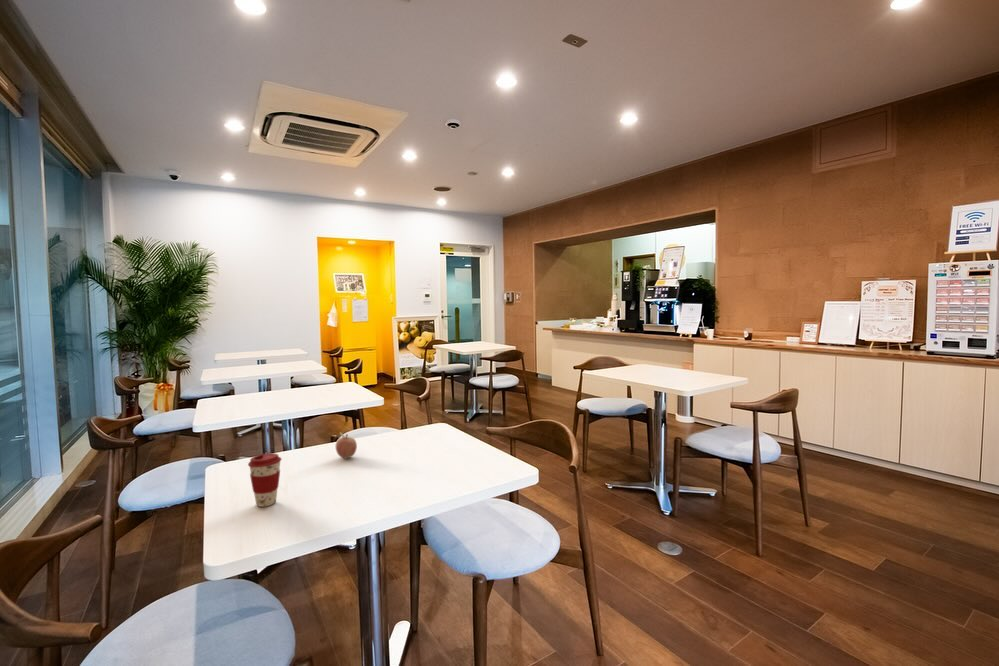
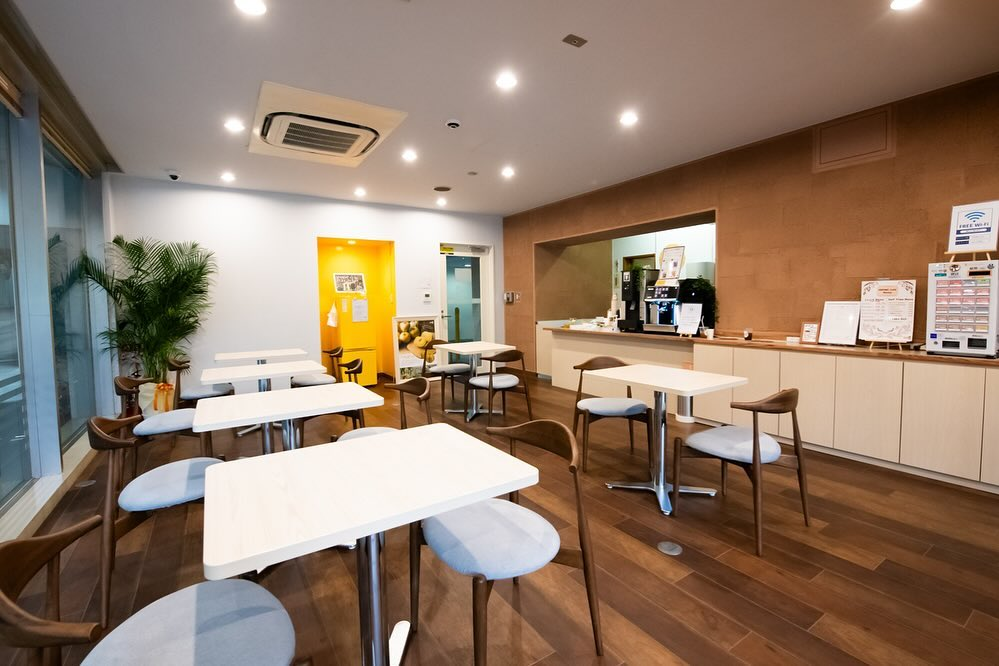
- coffee cup [247,452,283,508]
- fruit [335,431,358,459]
